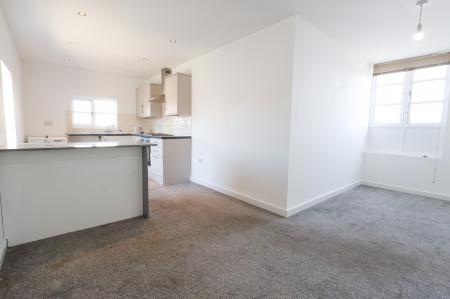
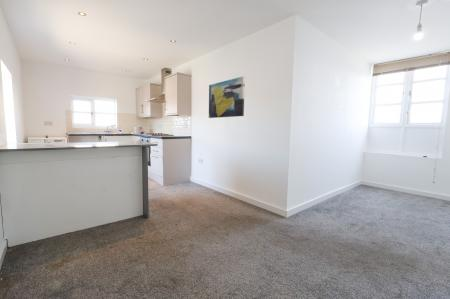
+ wall art [208,75,246,119]
